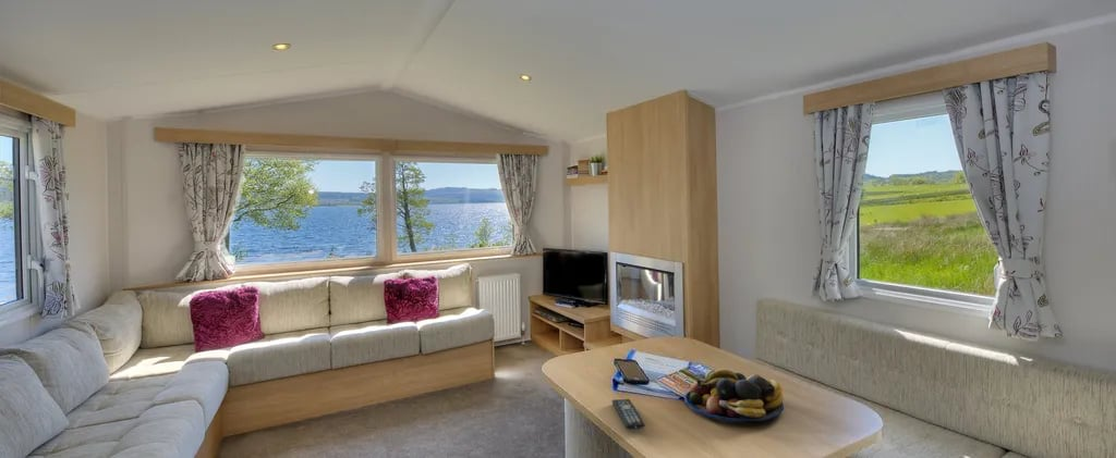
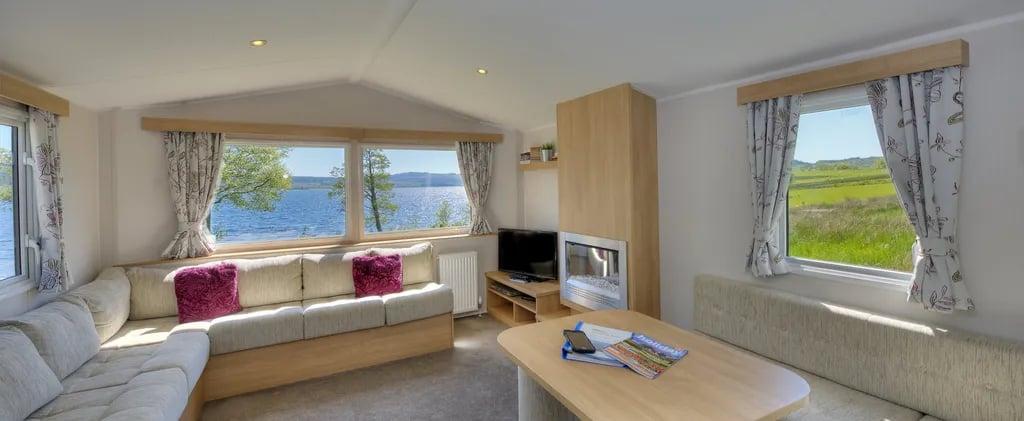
- fruit bowl [683,368,785,423]
- remote control [611,398,646,430]
